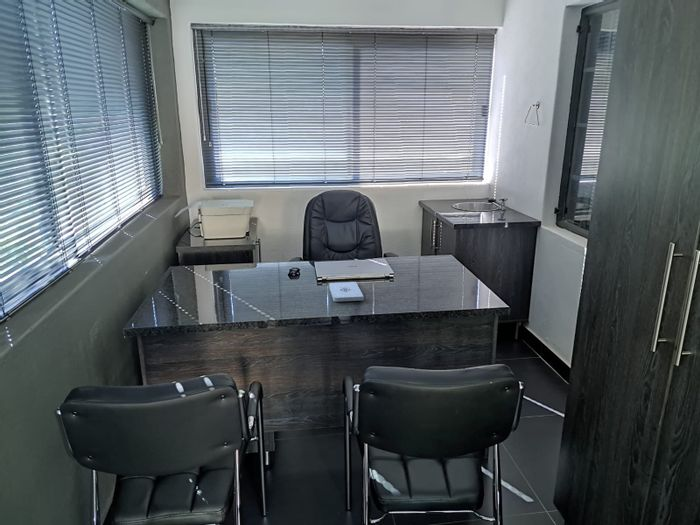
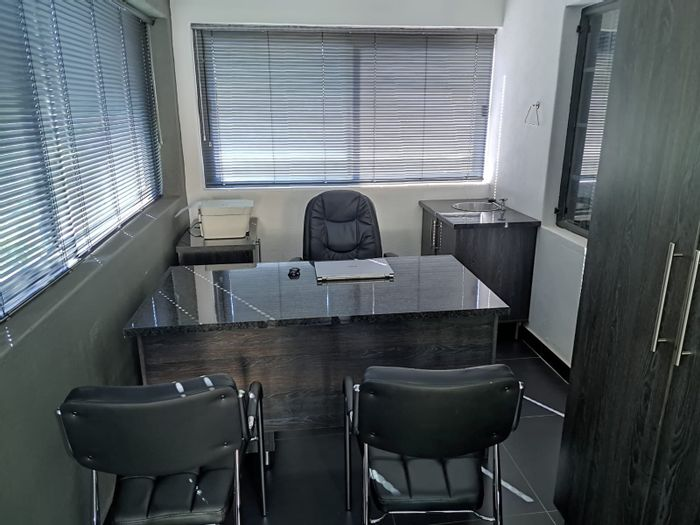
- notepad [328,281,365,302]
